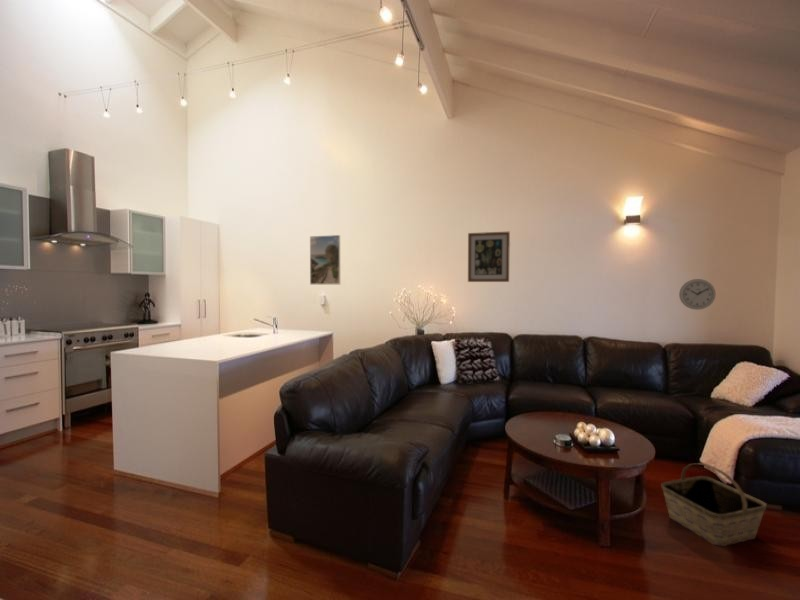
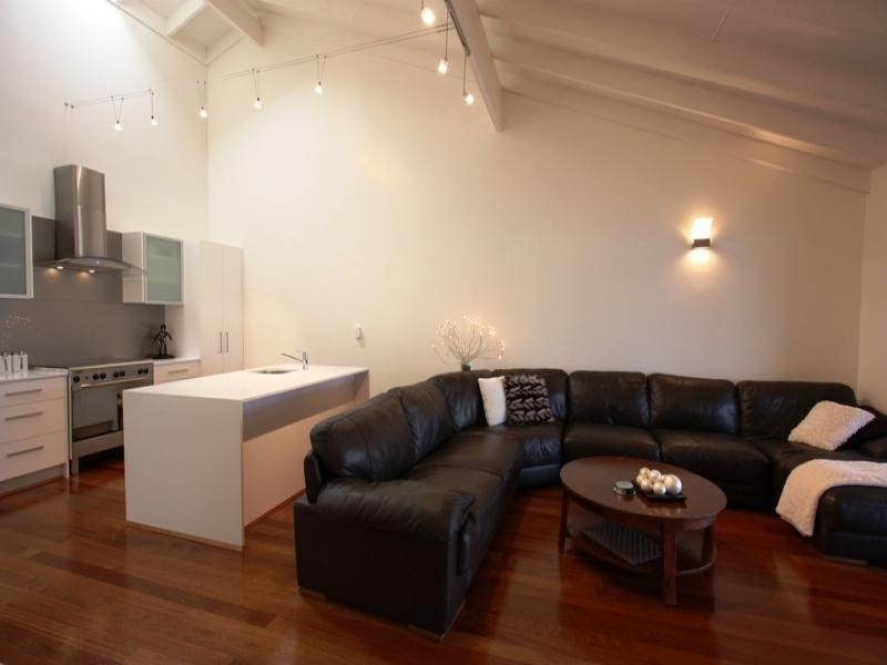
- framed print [309,234,341,285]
- basket [660,462,768,547]
- wall art [467,231,511,283]
- wall clock [678,278,717,311]
